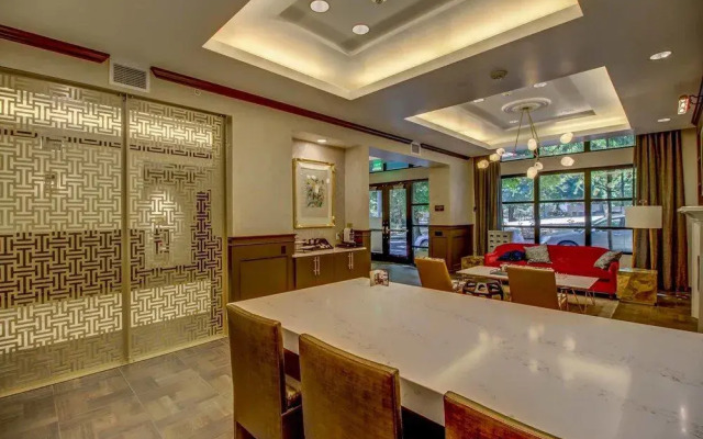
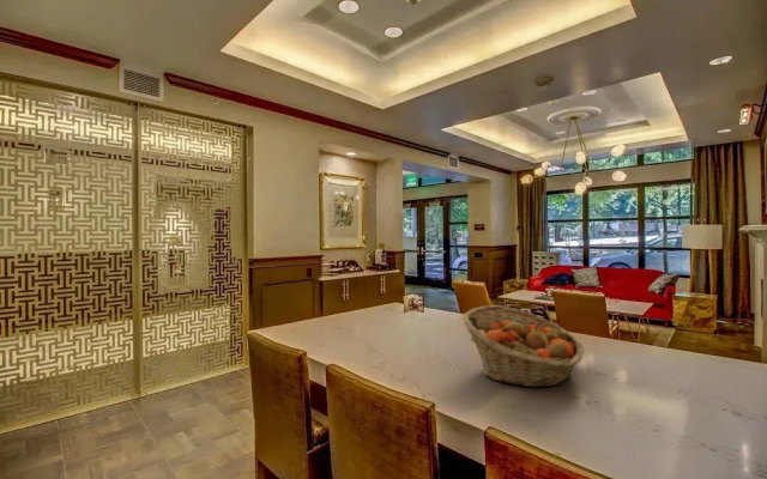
+ fruit basket [461,304,585,388]
